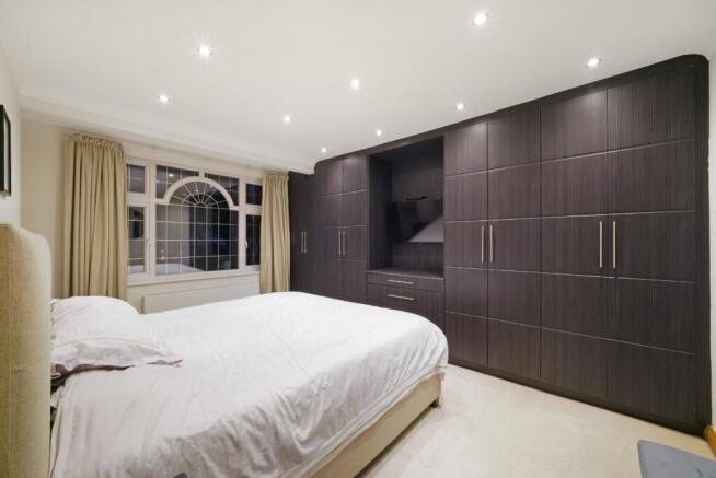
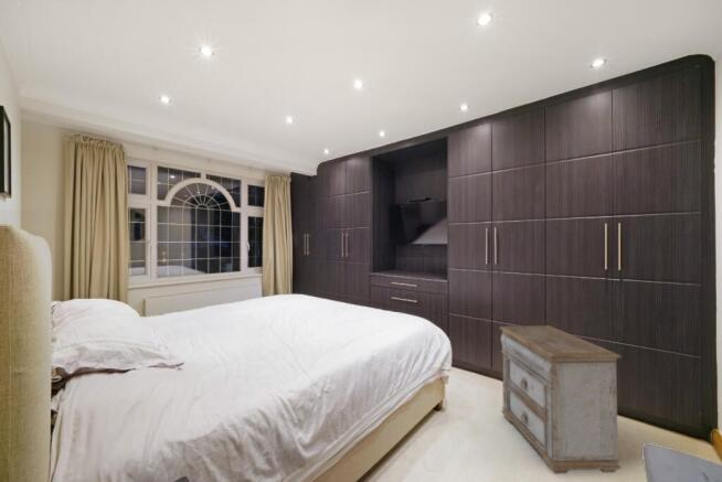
+ nightstand [498,324,623,474]
